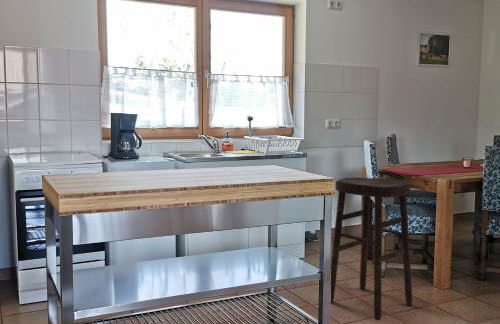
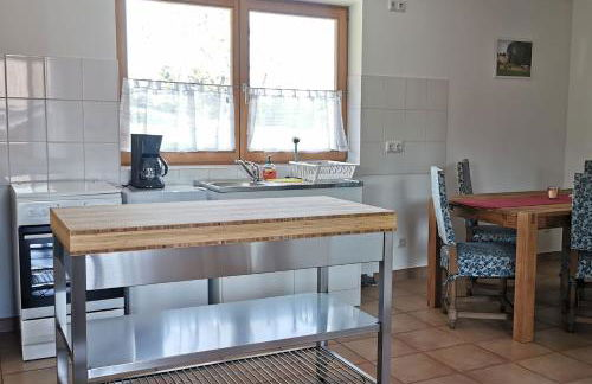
- stool [330,176,413,321]
